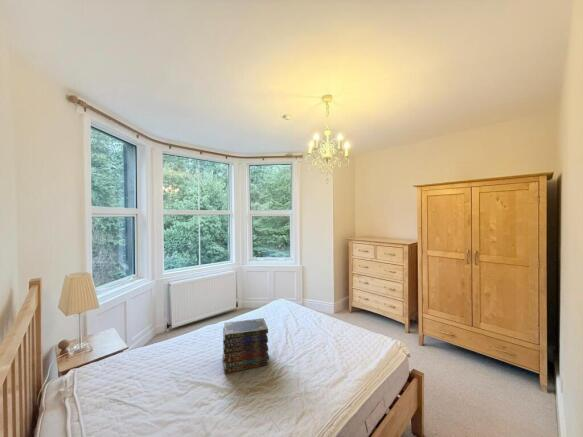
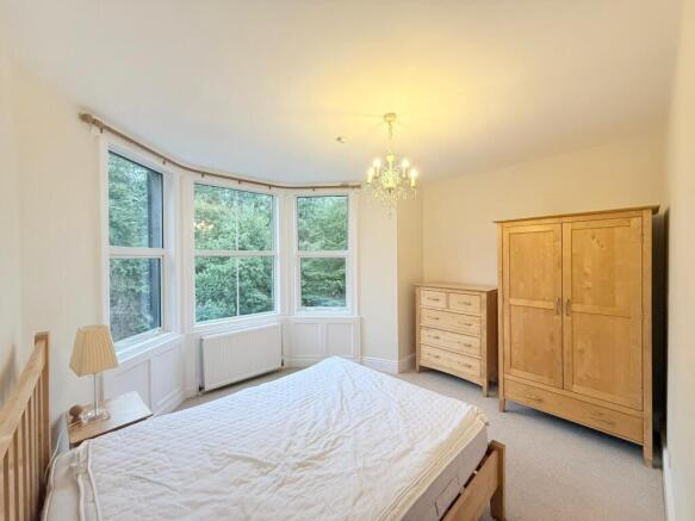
- book stack [221,317,270,375]
